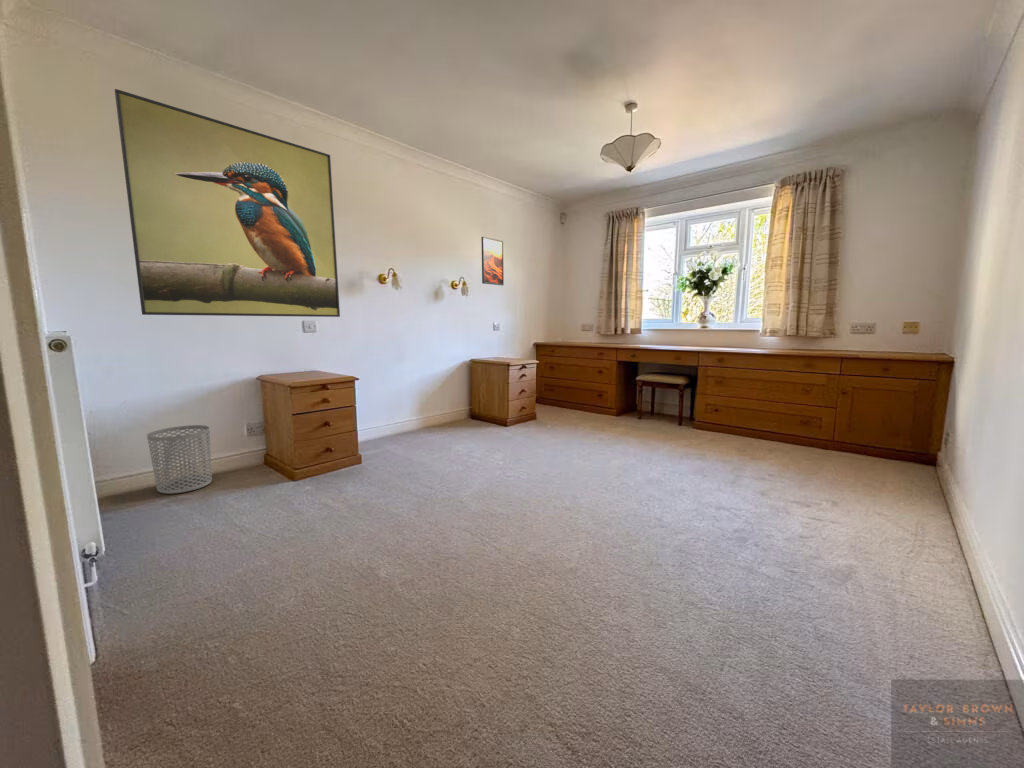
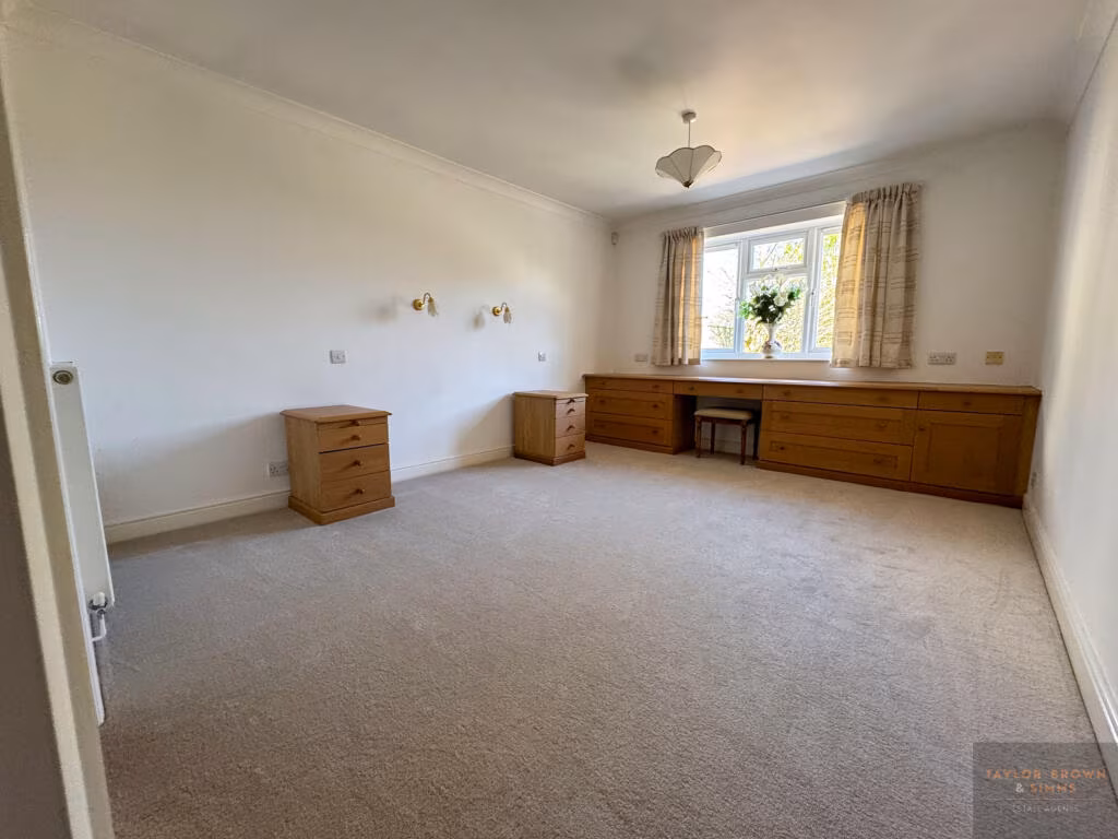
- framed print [114,88,341,318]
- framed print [480,236,505,286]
- waste bin [146,424,213,495]
